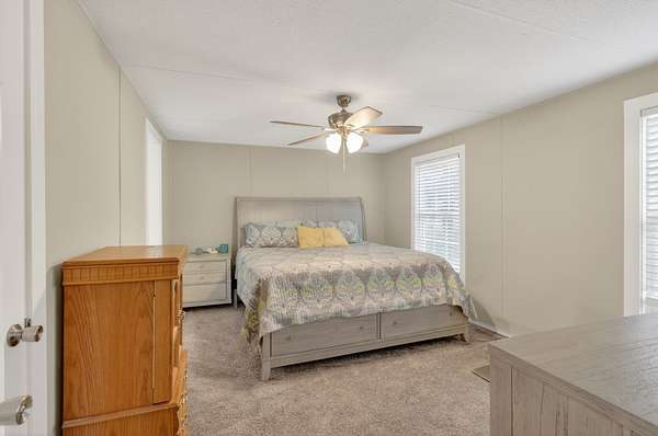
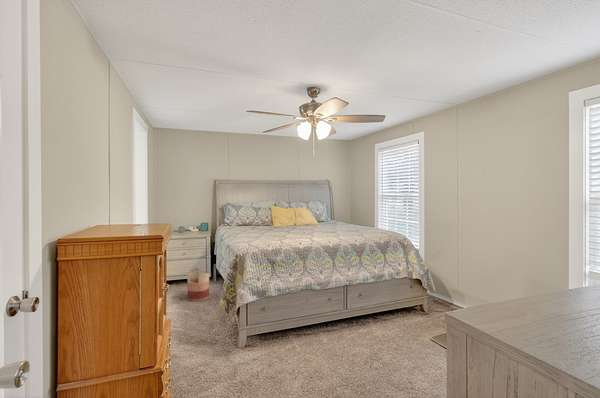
+ basket [186,266,210,302]
